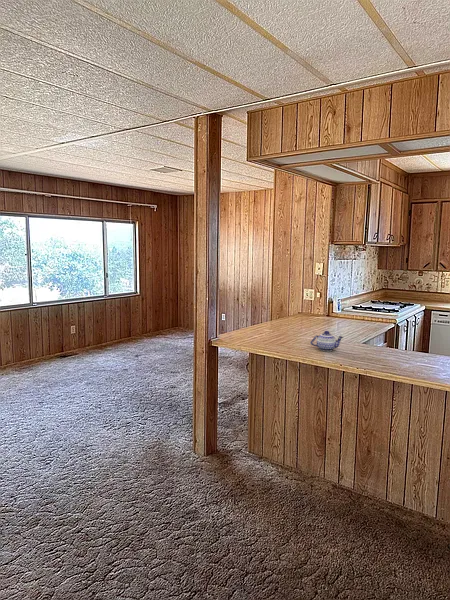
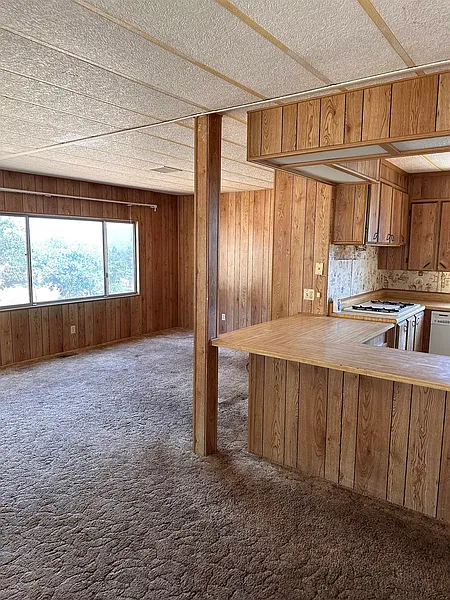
- teapot [309,330,344,352]
